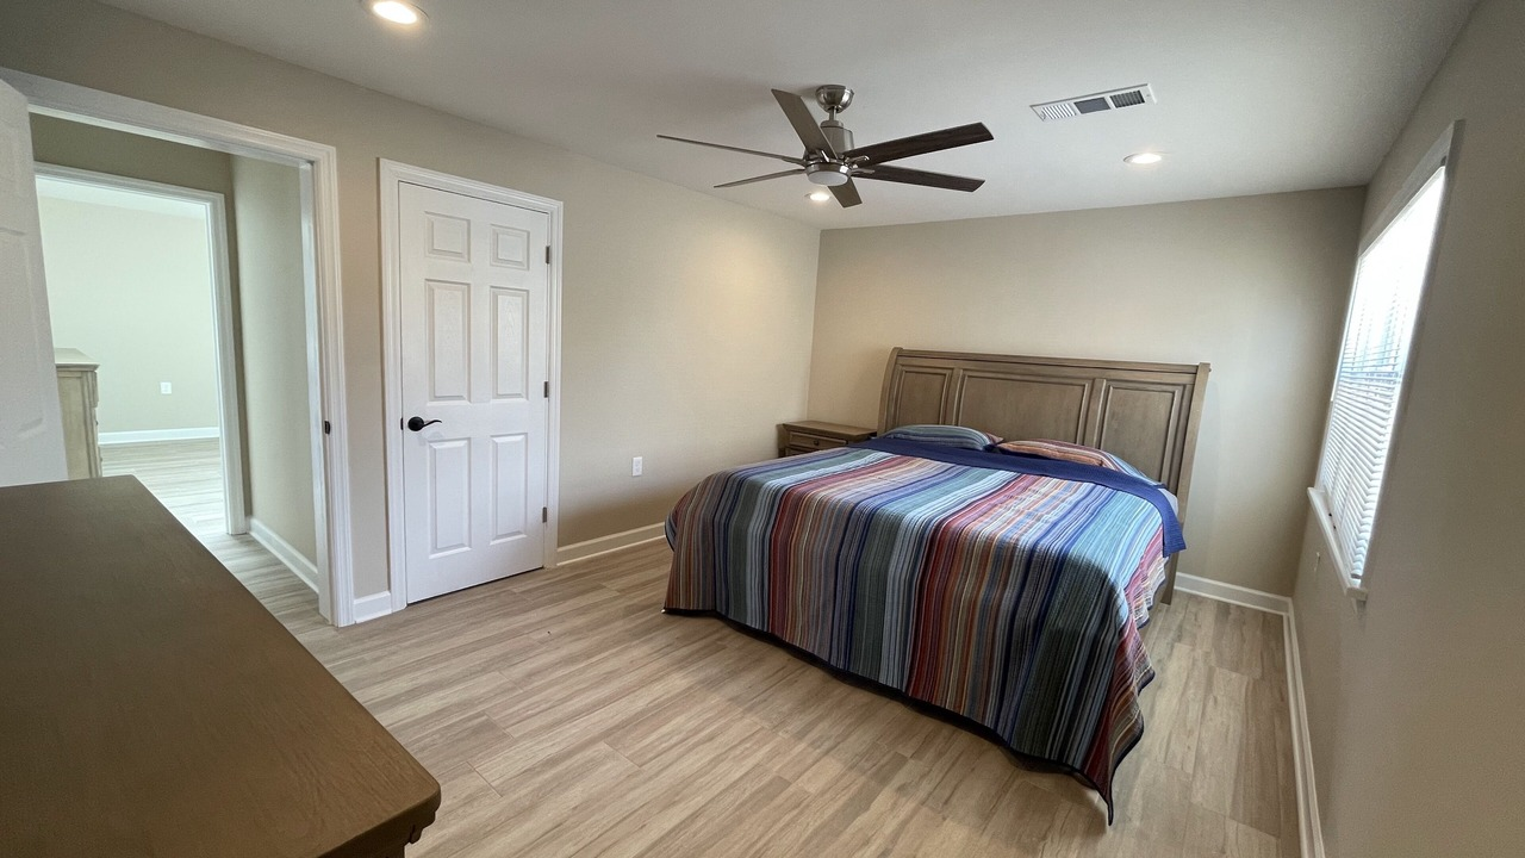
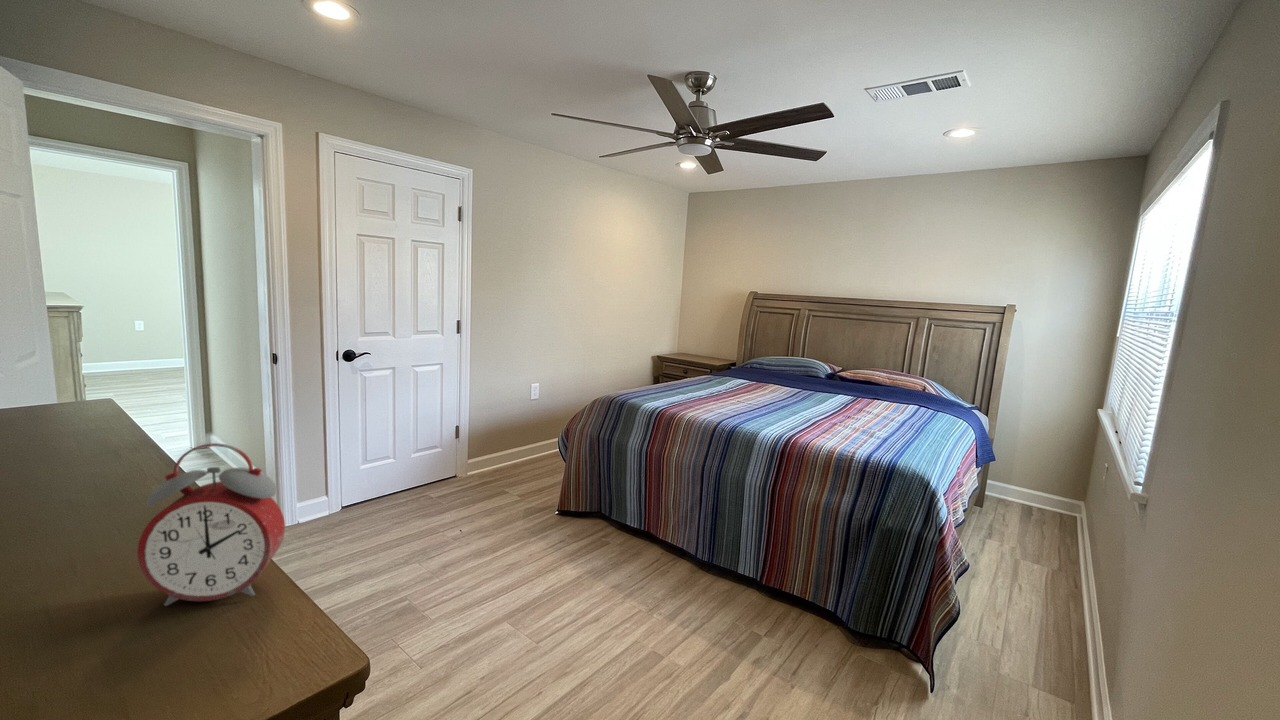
+ alarm clock [136,442,286,607]
